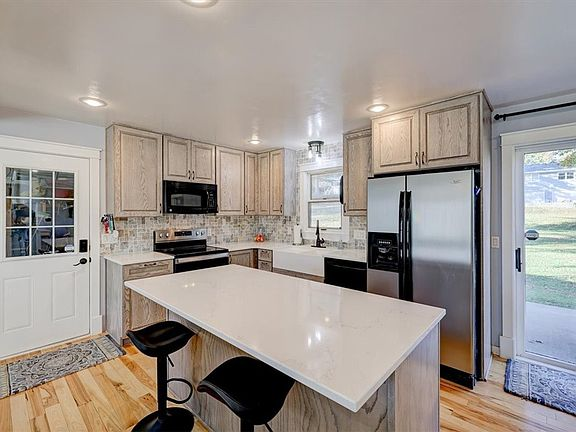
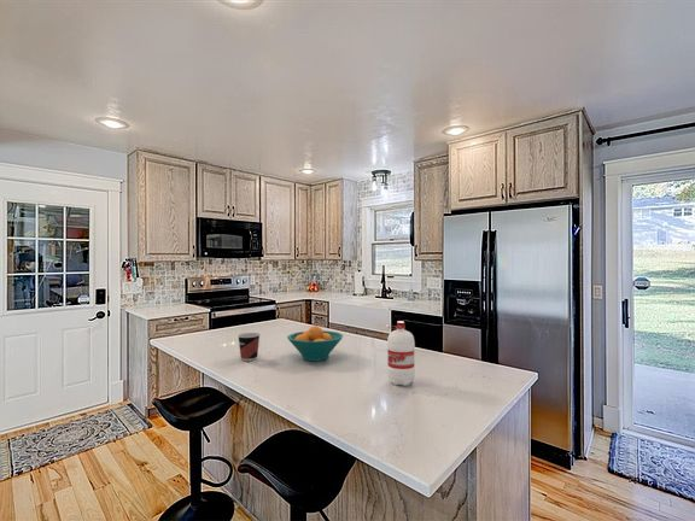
+ fruit bowl [286,324,344,362]
+ water bottle [386,320,416,387]
+ cup [236,332,262,362]
